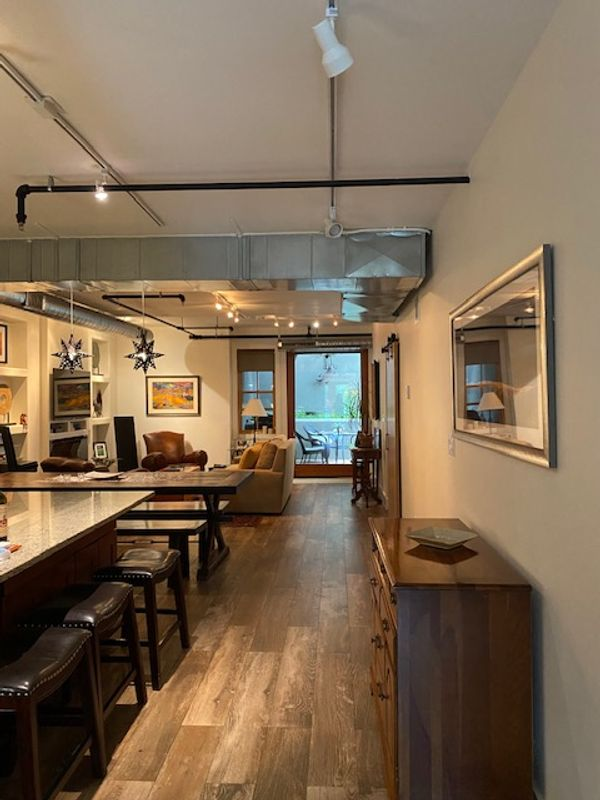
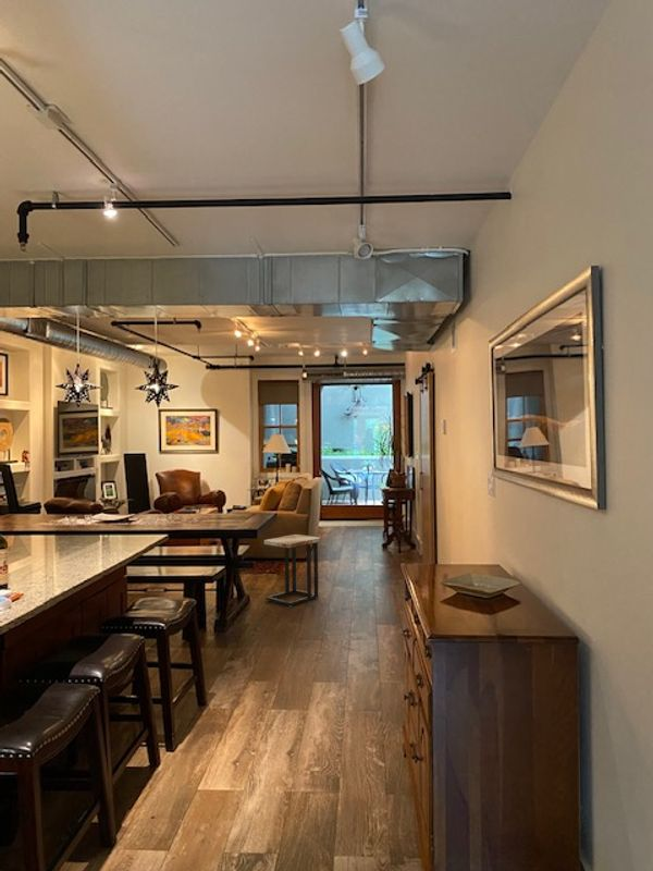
+ side table [263,533,322,608]
